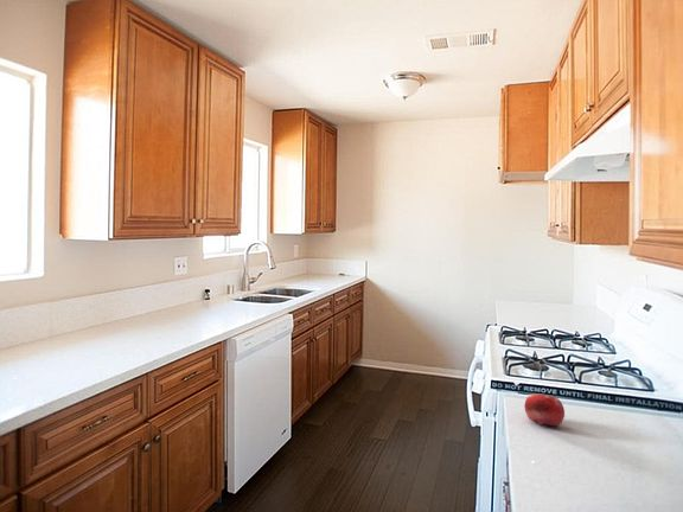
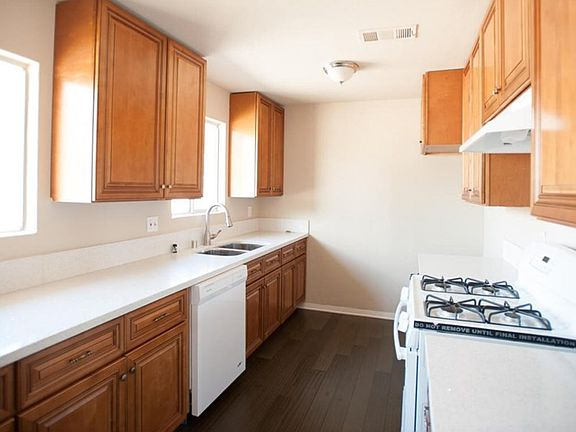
- fruit [523,392,566,427]
